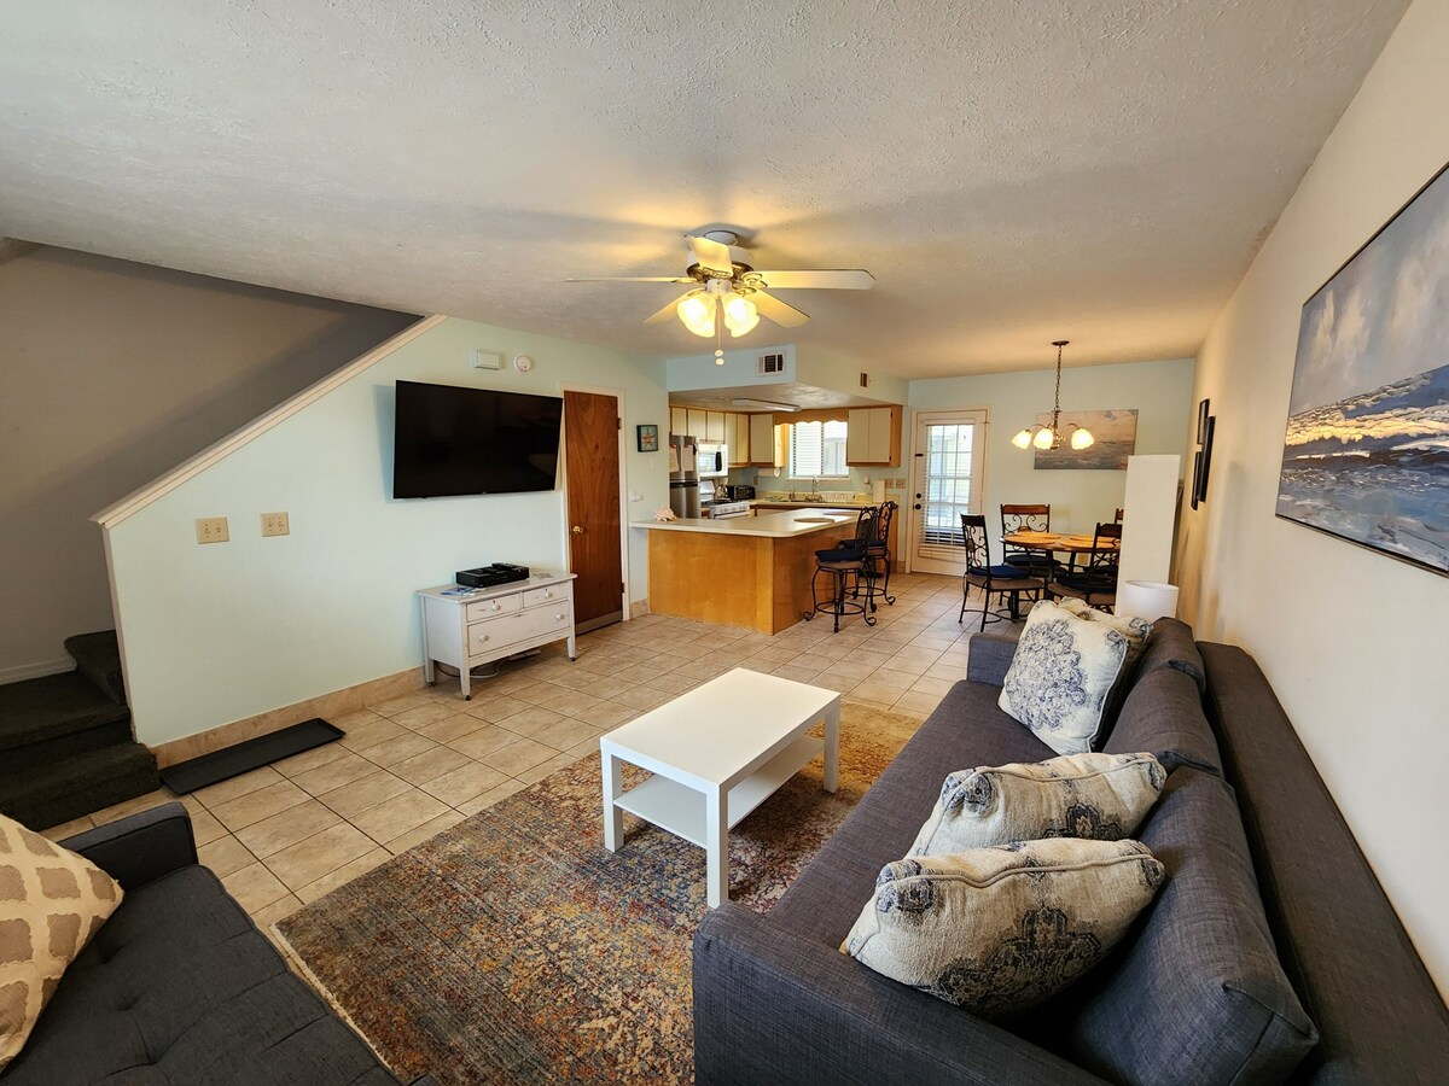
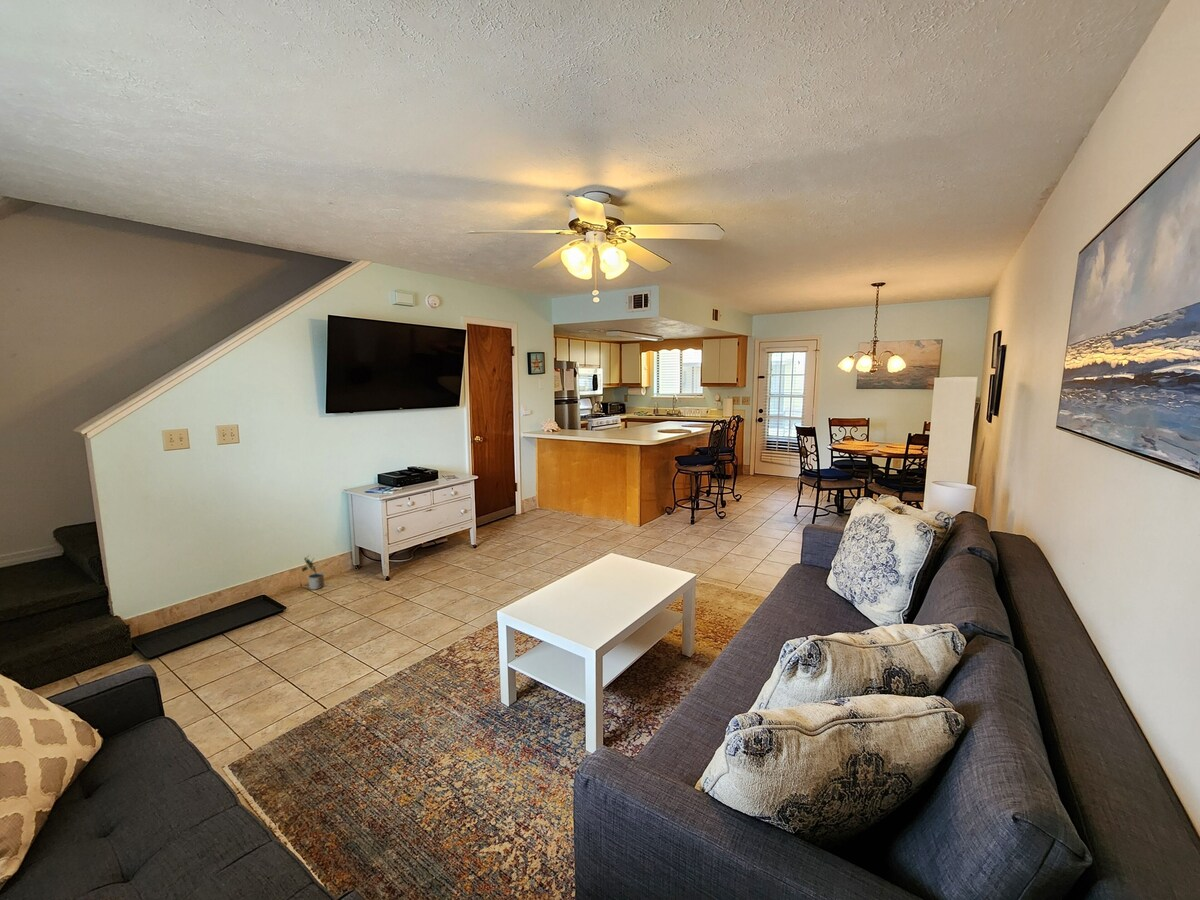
+ potted plant [301,554,326,591]
